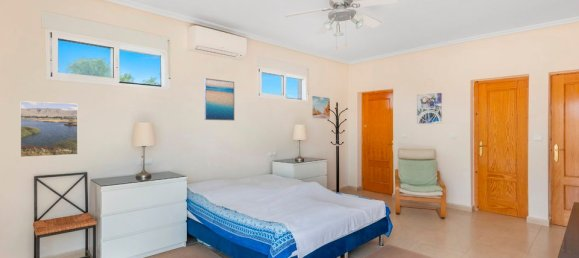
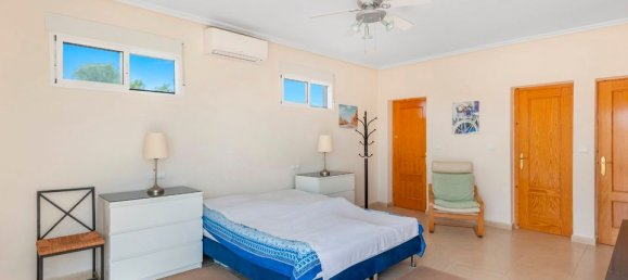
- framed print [19,100,79,158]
- wall art [203,77,235,121]
